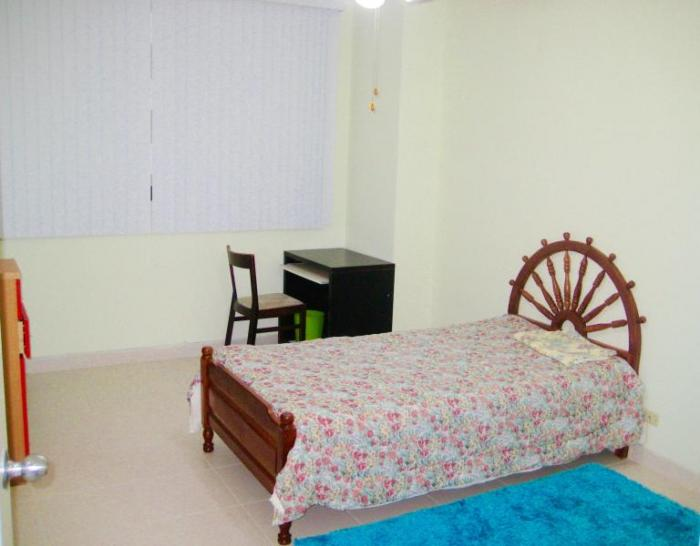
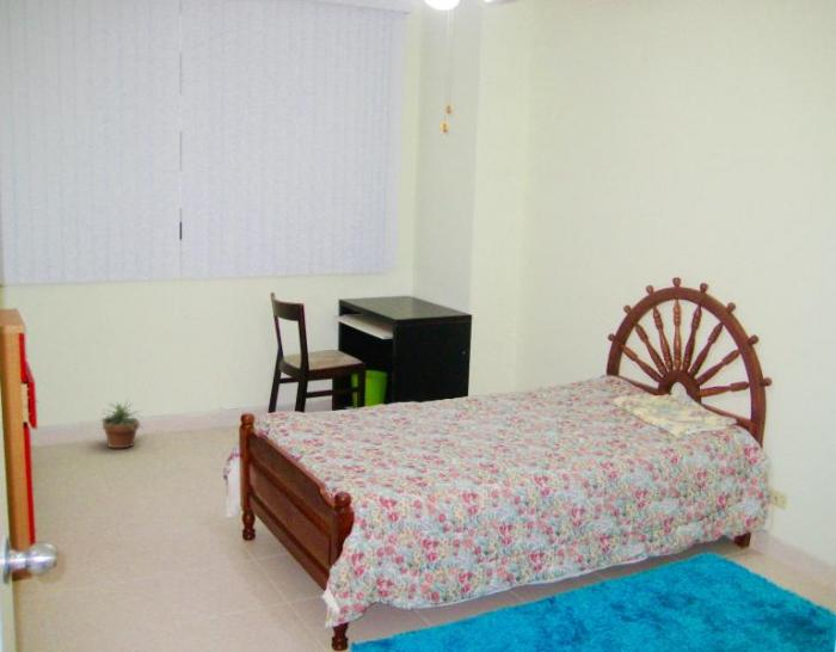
+ potted plant [99,398,143,450]
